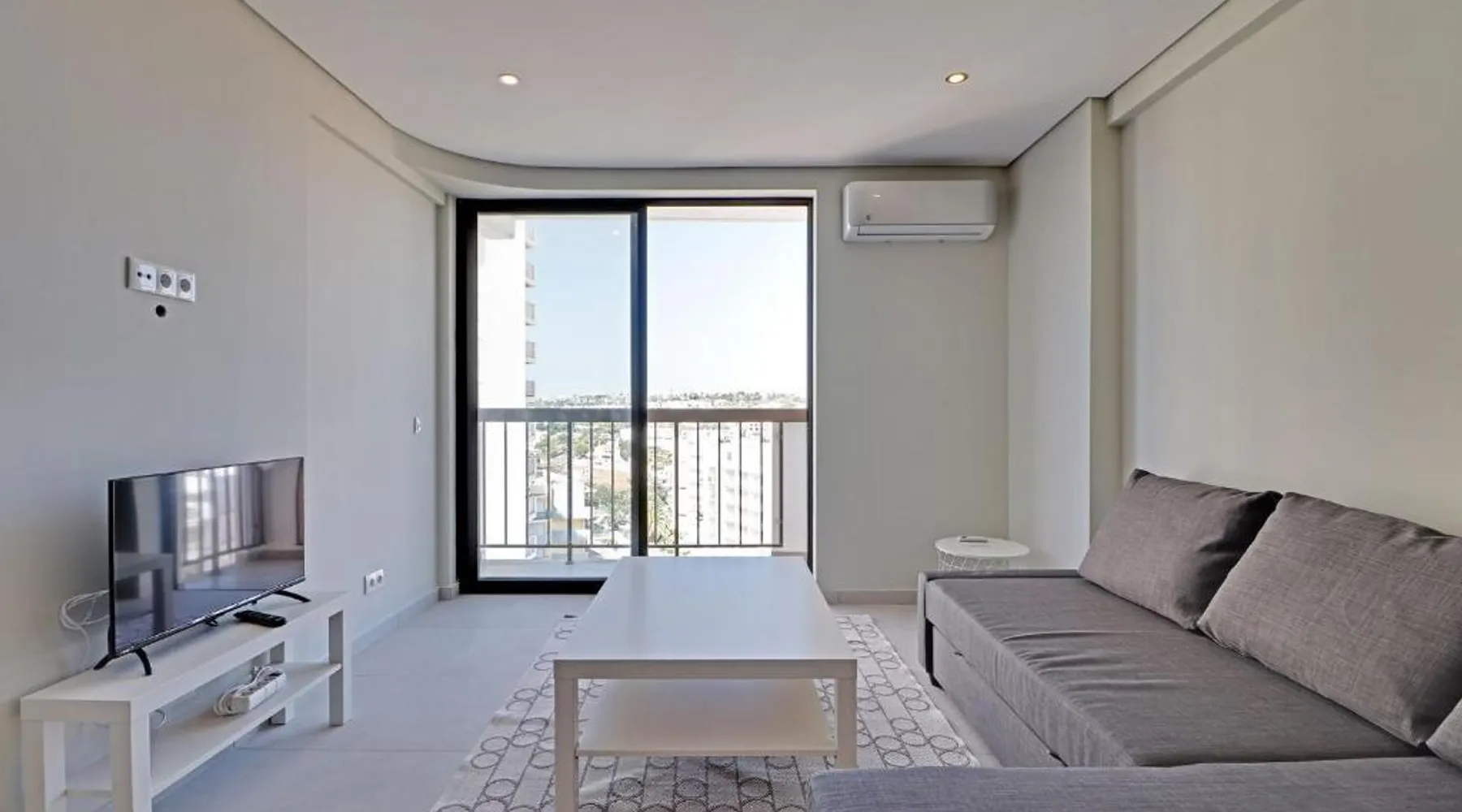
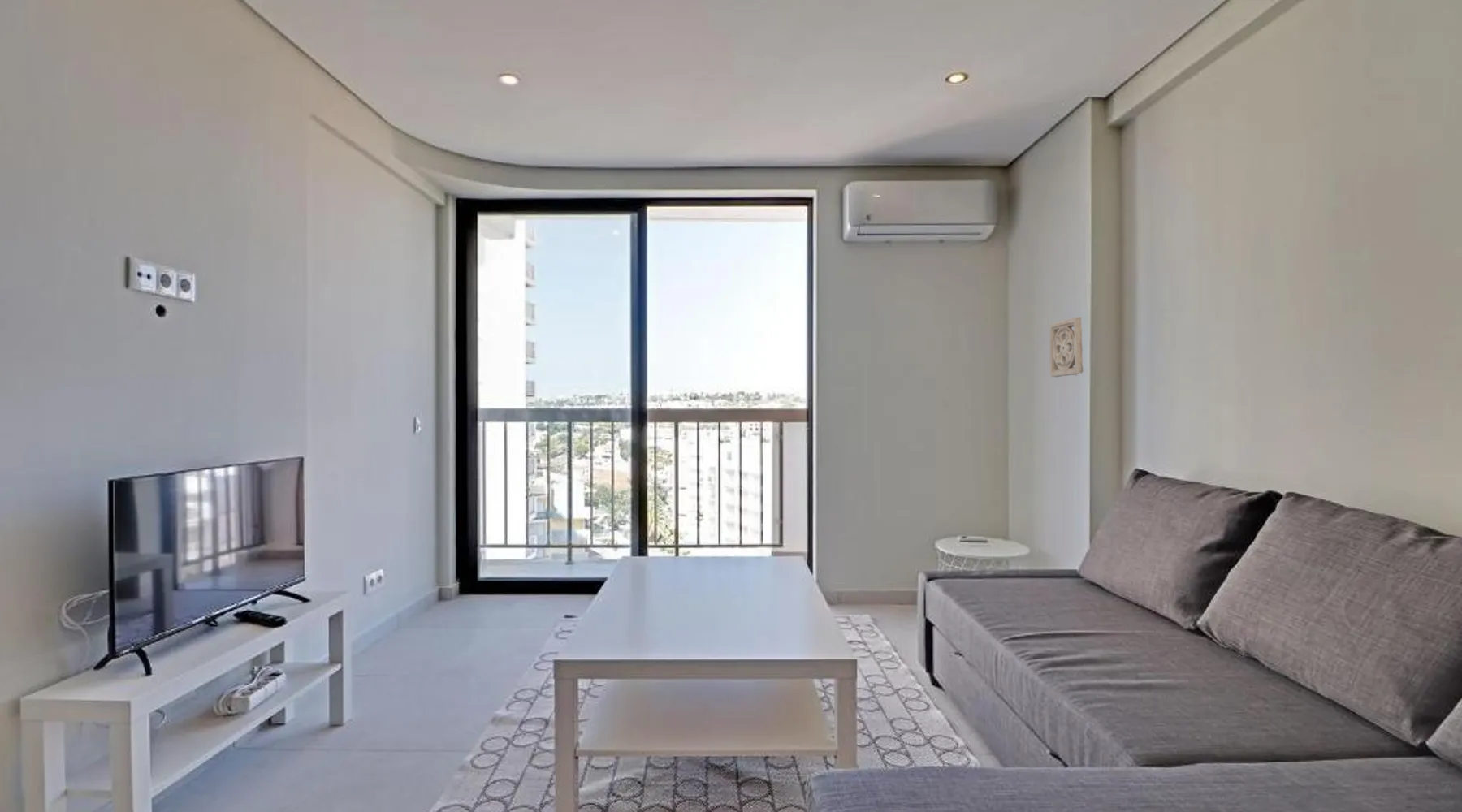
+ wall ornament [1049,317,1084,378]
